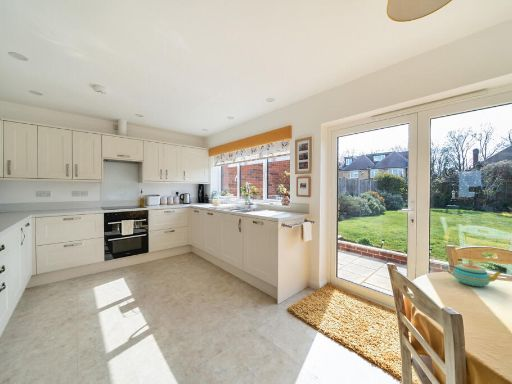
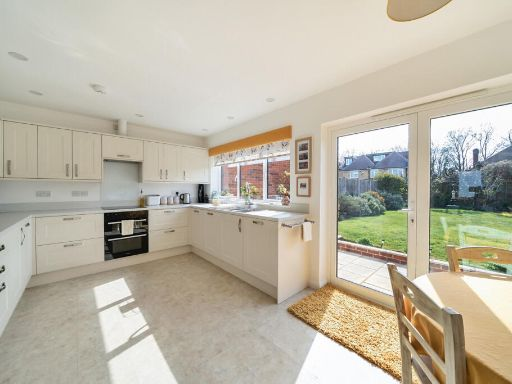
- teapot [443,261,505,288]
